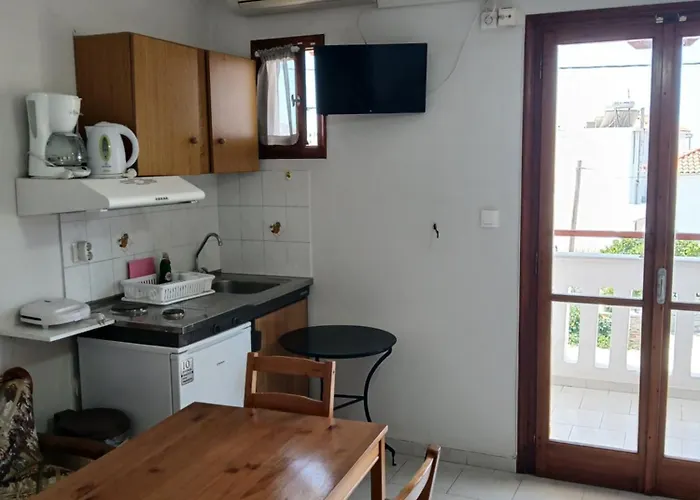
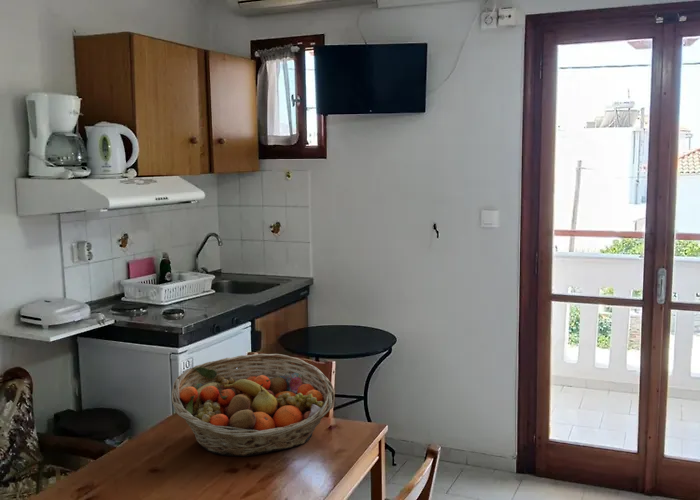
+ fruit basket [170,353,336,457]
